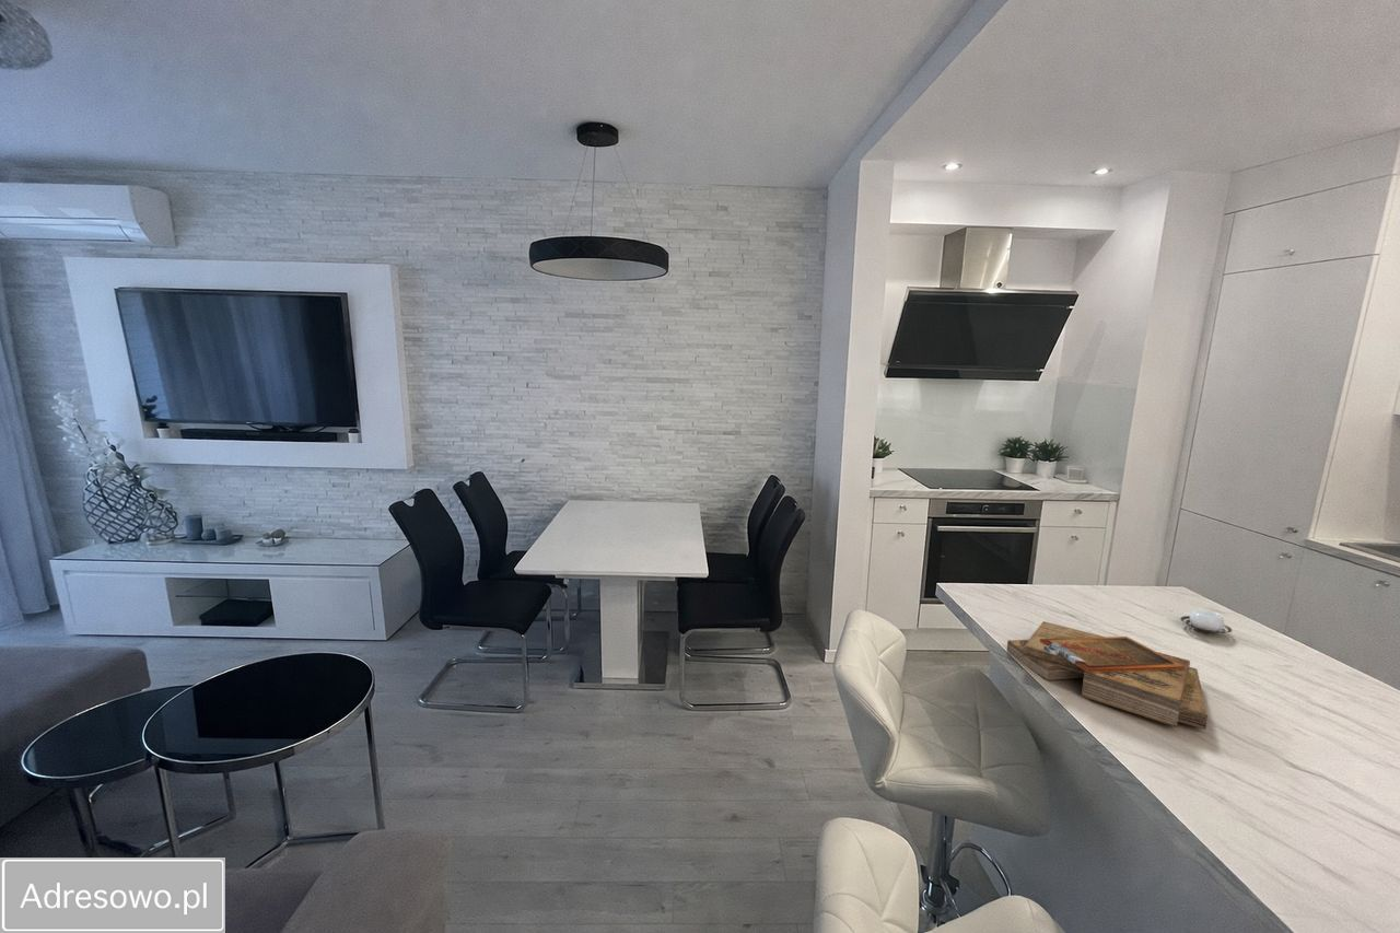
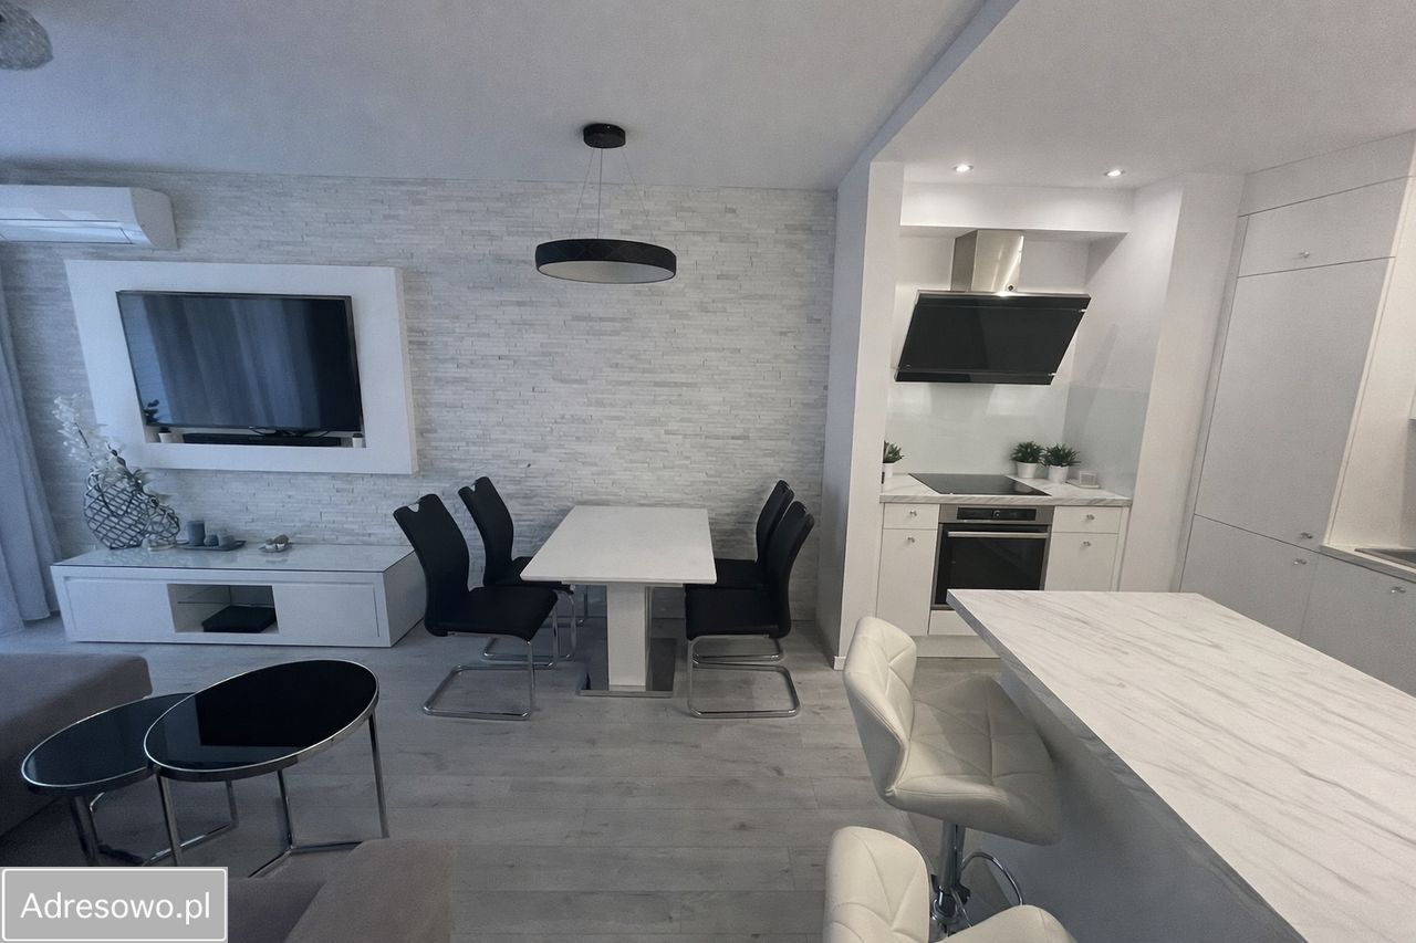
- clipboard [1006,620,1209,731]
- cup [1179,608,1233,634]
